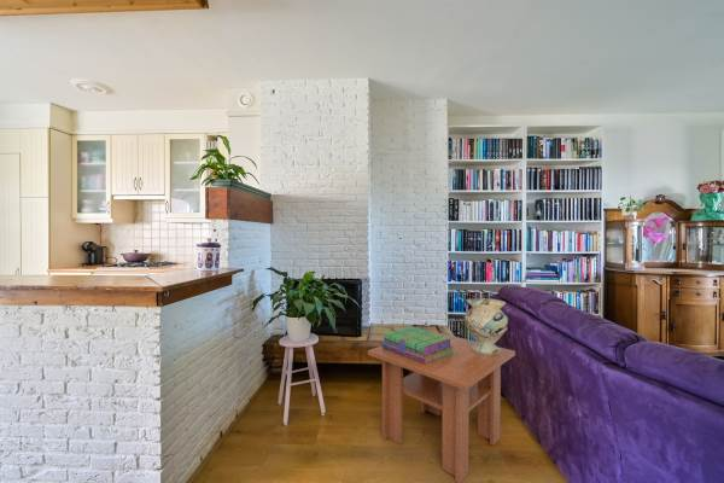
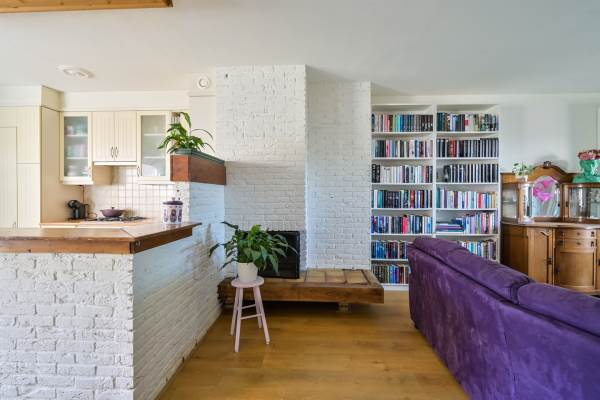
- stack of books [380,325,454,363]
- decorative vase [463,297,509,355]
- coffee table [367,328,516,483]
